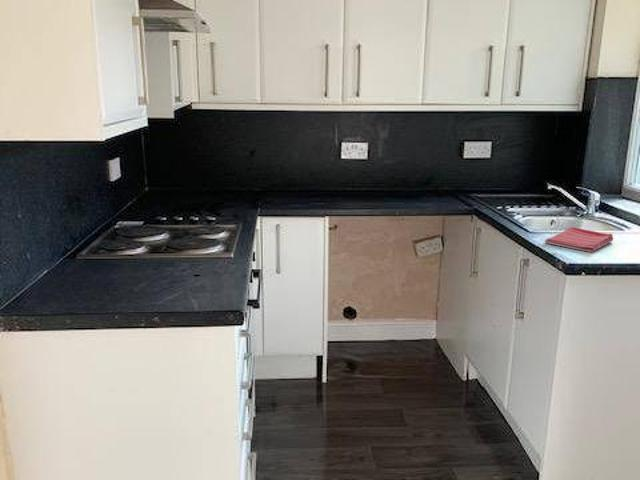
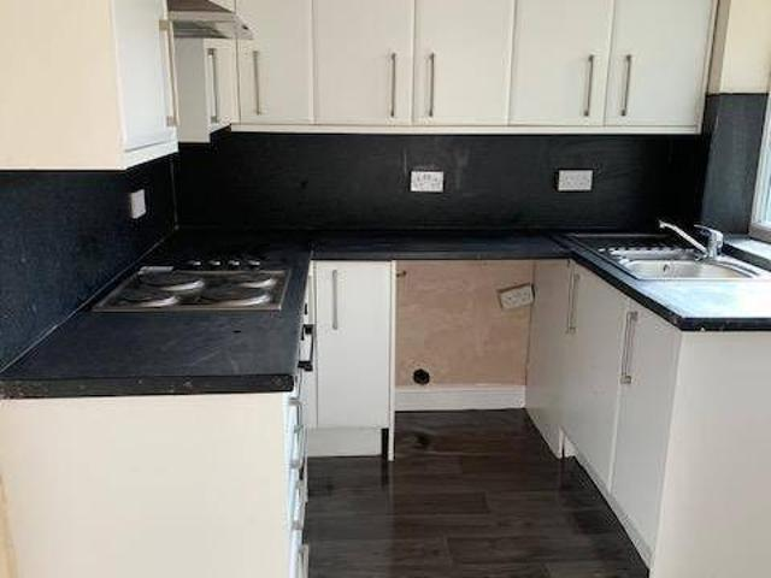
- dish towel [544,227,615,253]
